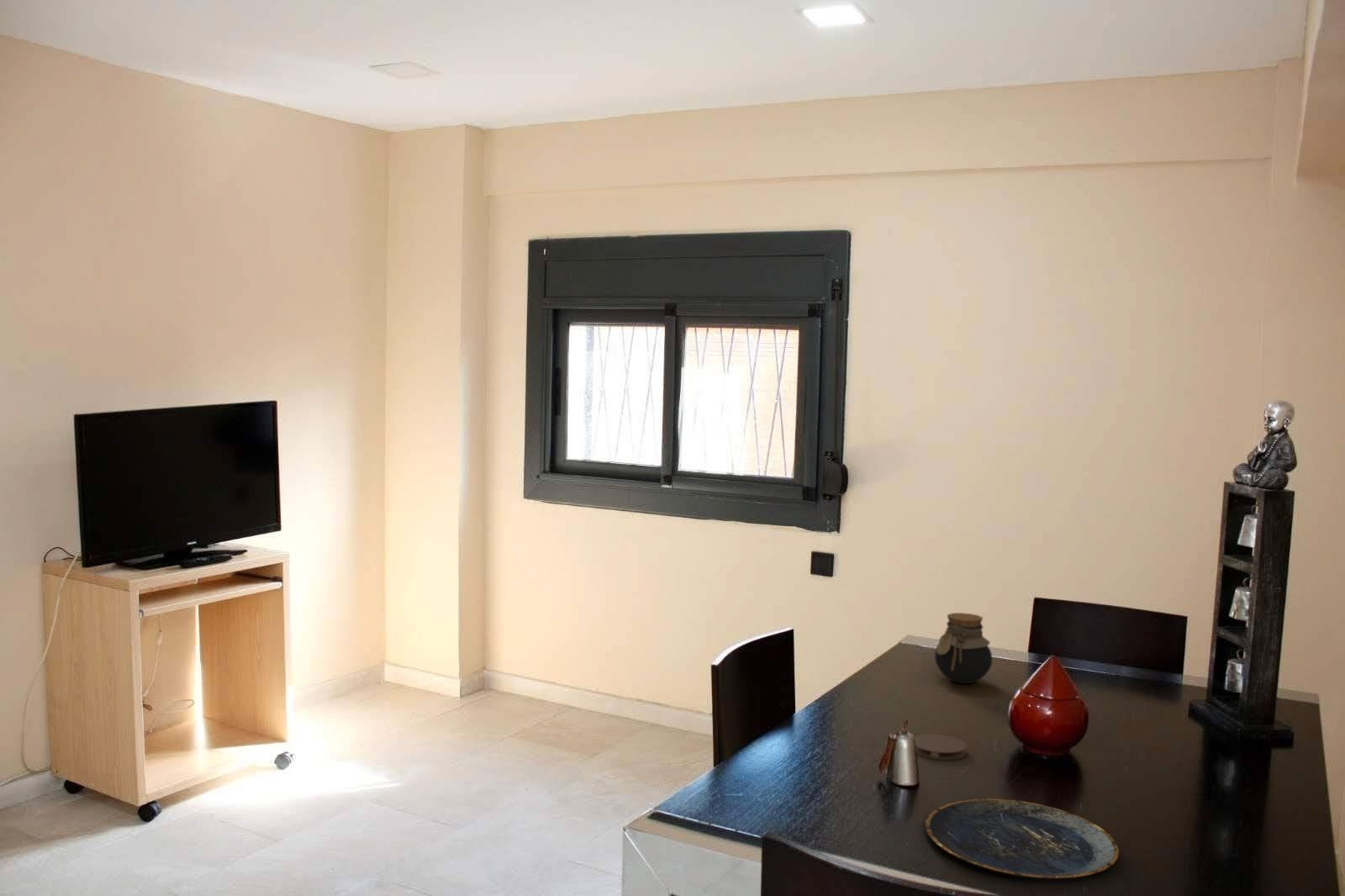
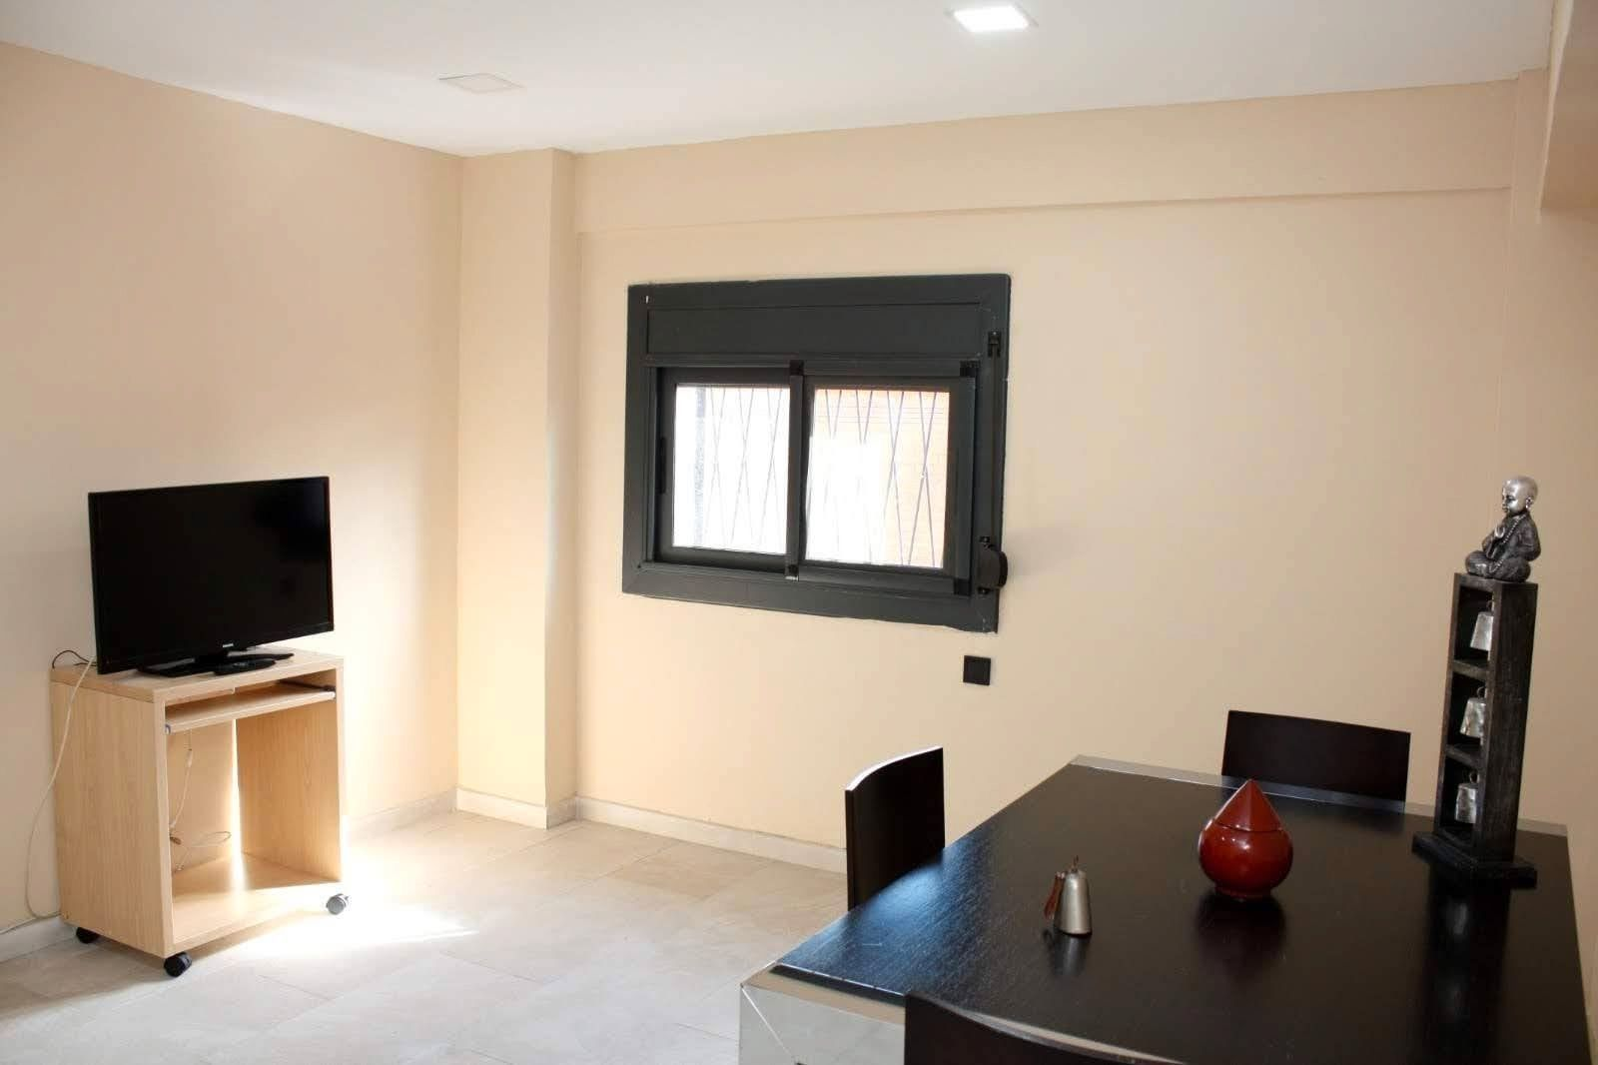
- jar [934,612,993,684]
- plate [925,798,1120,881]
- coaster [914,733,968,761]
